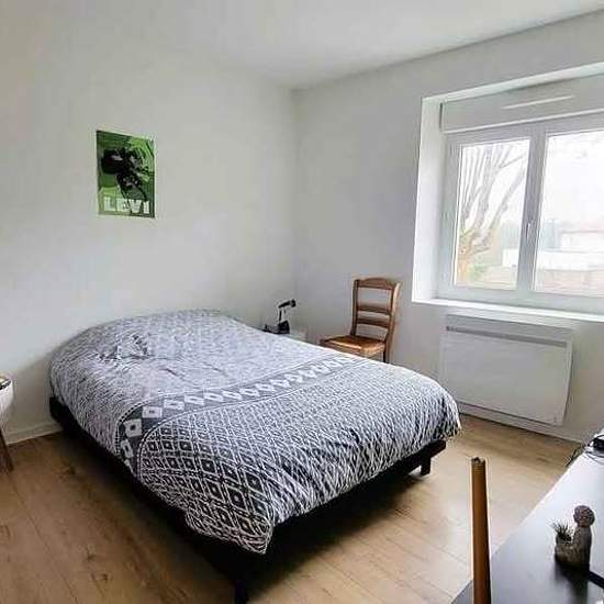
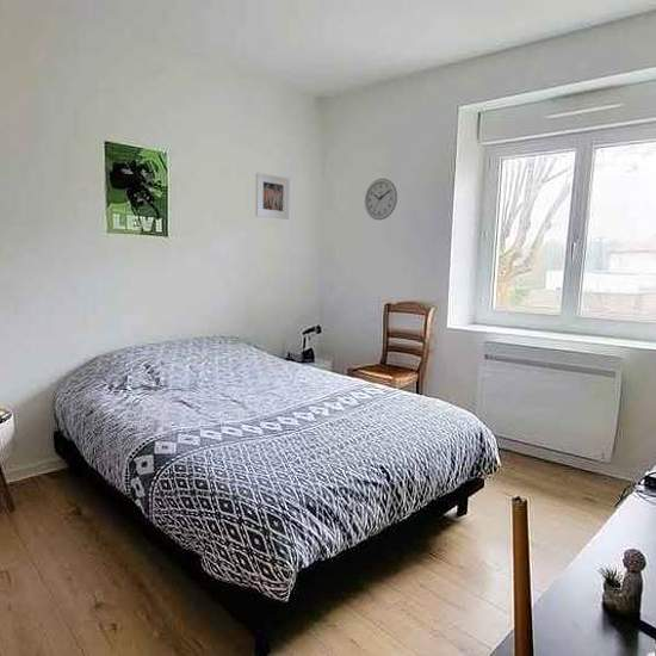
+ wall clock [364,178,398,221]
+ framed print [254,172,291,221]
